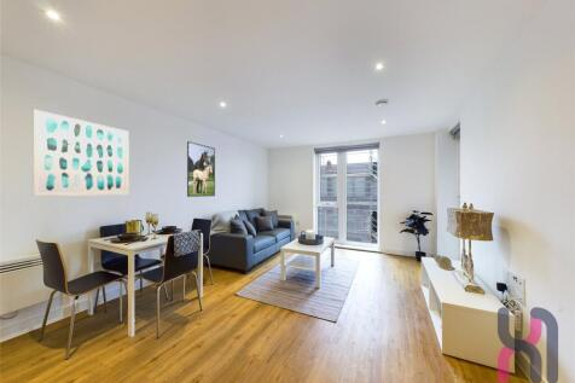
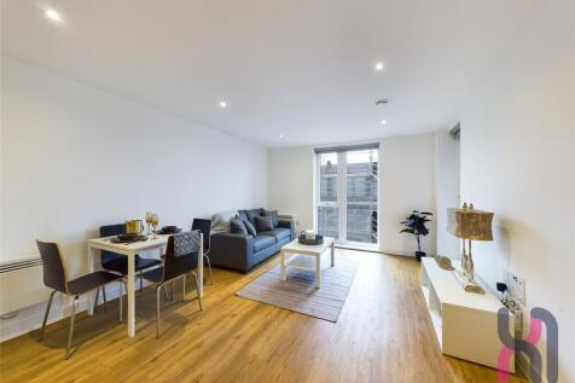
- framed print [186,140,216,198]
- wall art [33,108,130,197]
